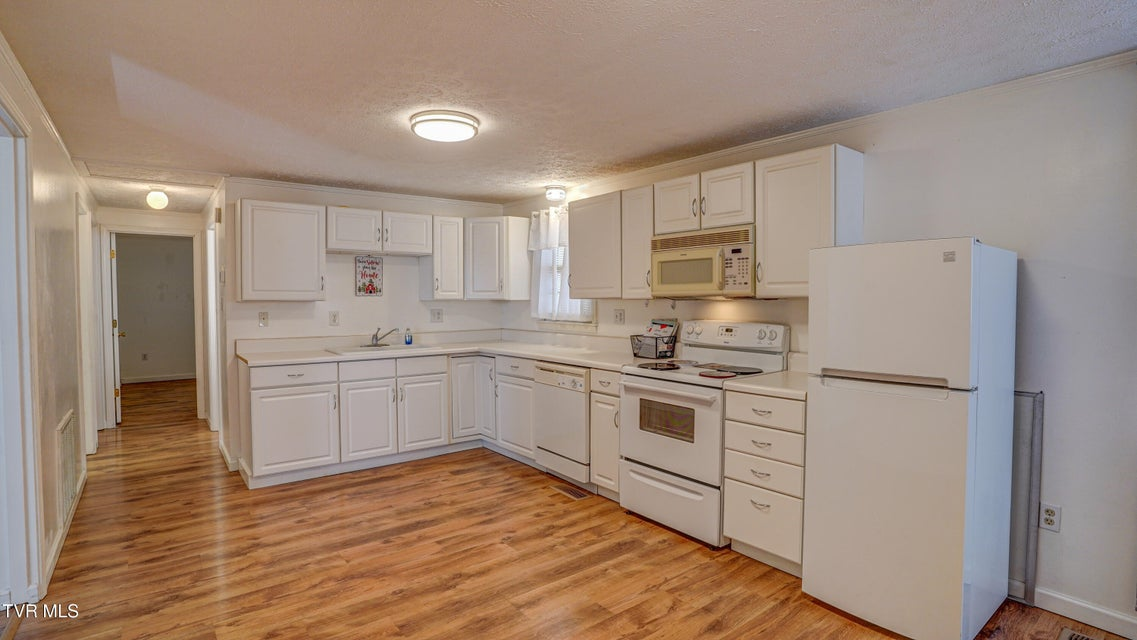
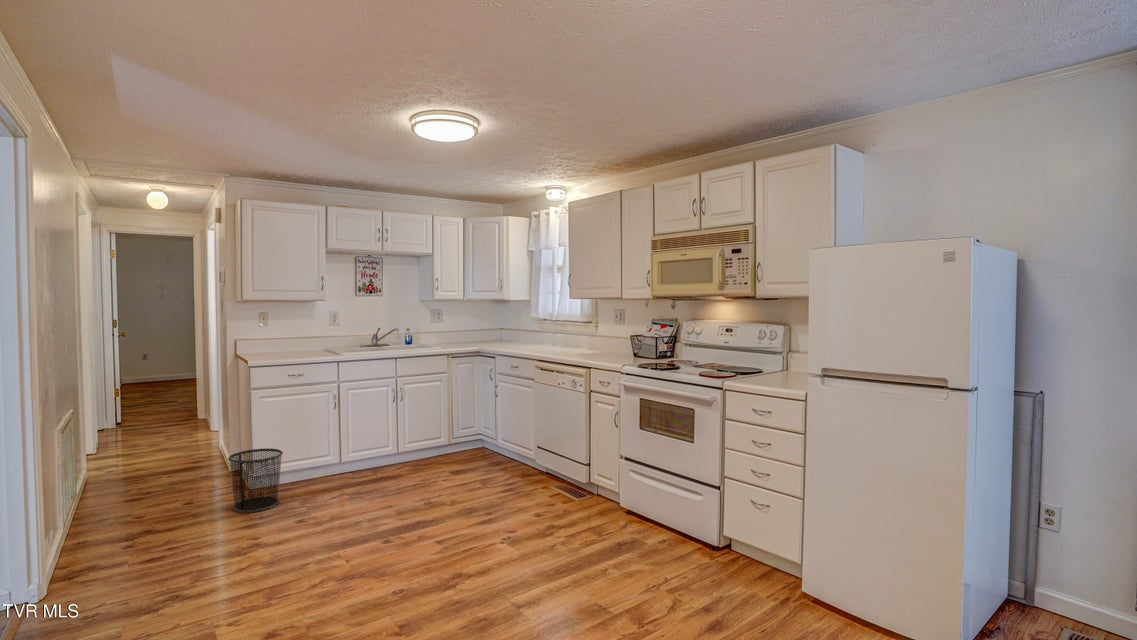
+ waste bin [227,448,284,514]
